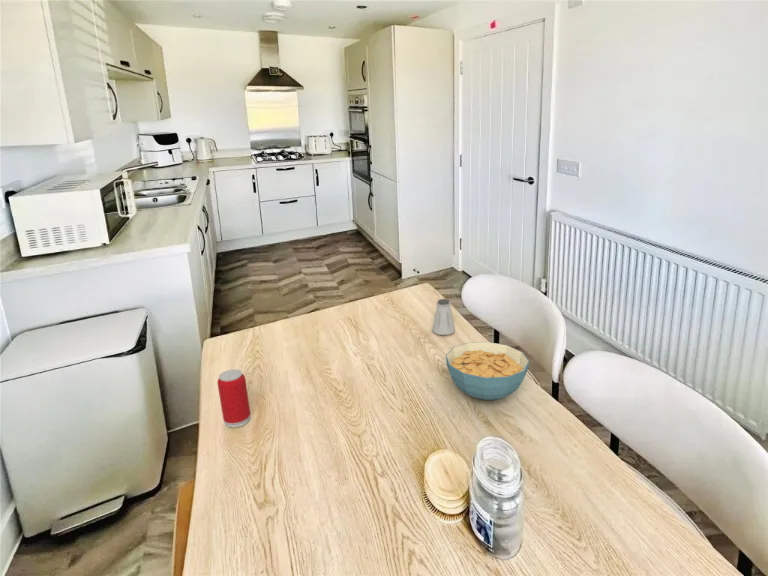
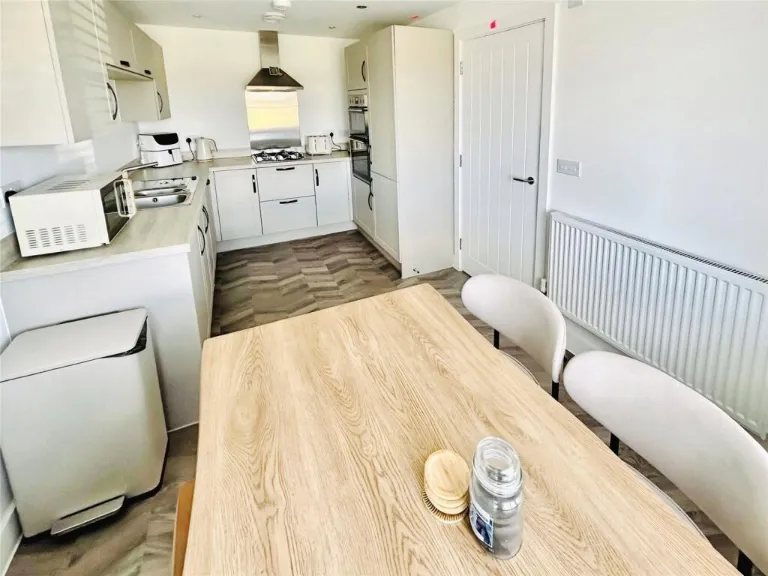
- saltshaker [431,298,456,336]
- cereal bowl [445,341,530,401]
- beverage can [216,368,251,428]
